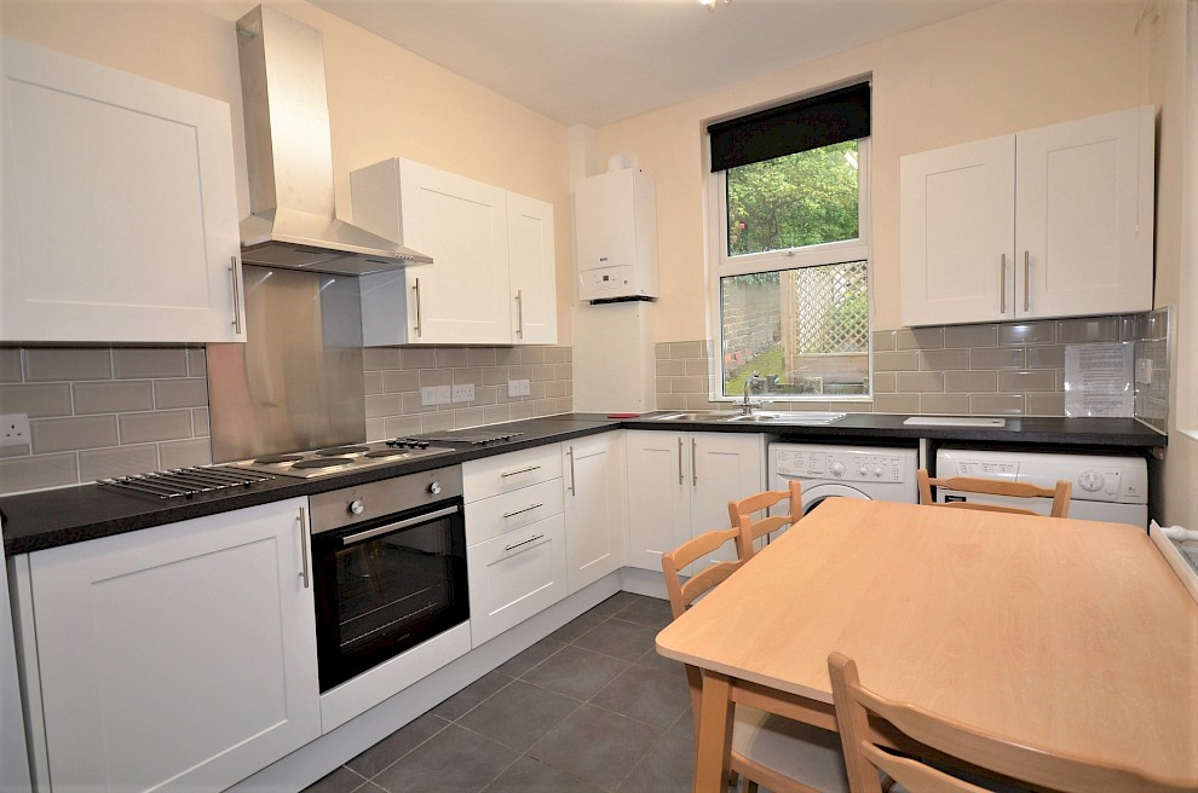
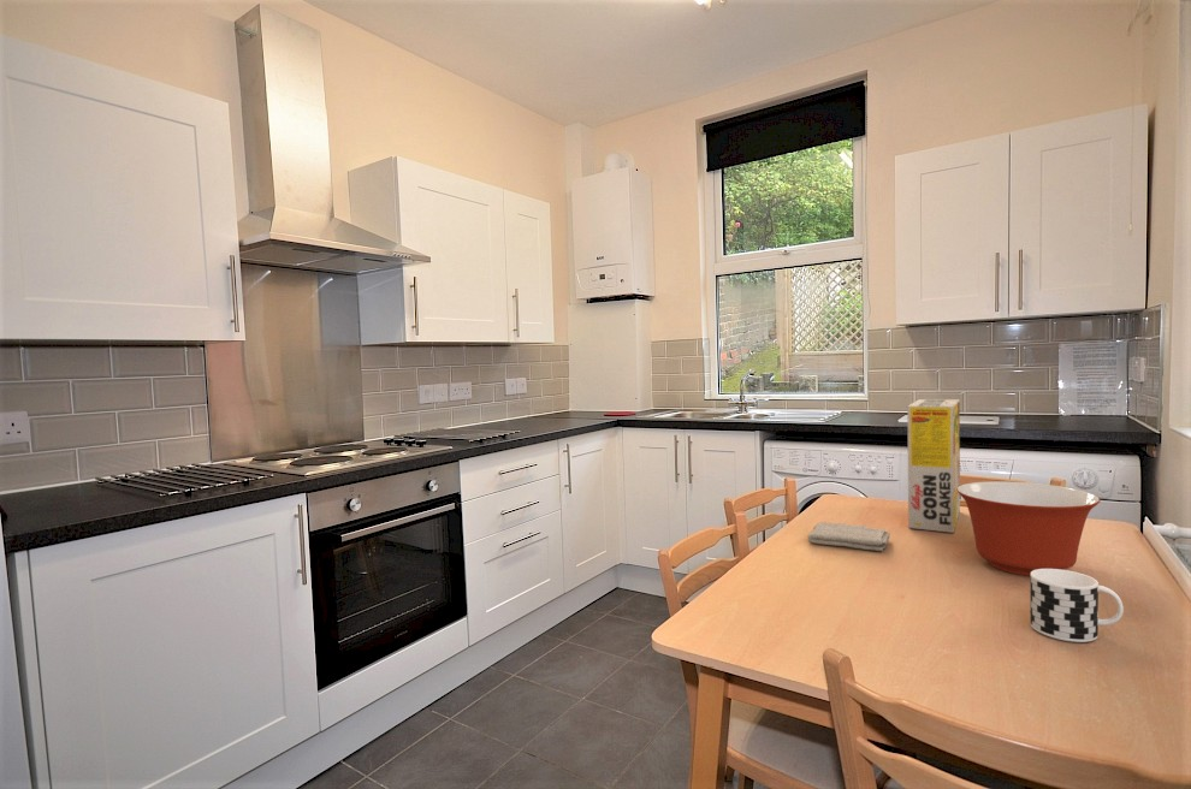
+ mixing bowl [956,480,1102,577]
+ cup [1029,569,1125,643]
+ washcloth [806,521,891,552]
+ cereal box [906,398,961,534]
